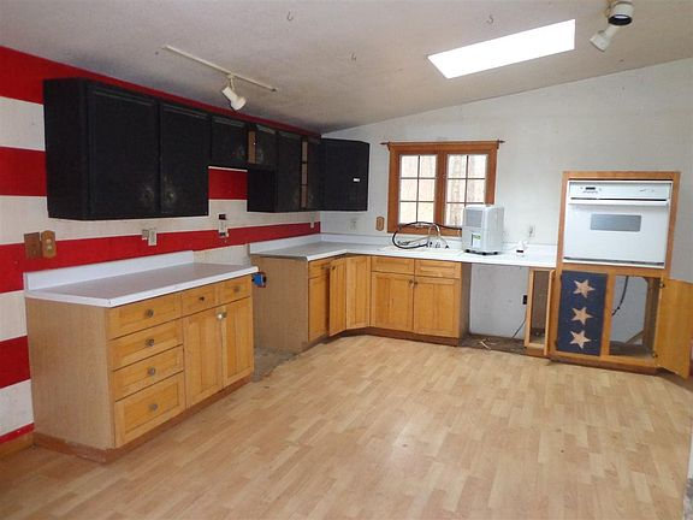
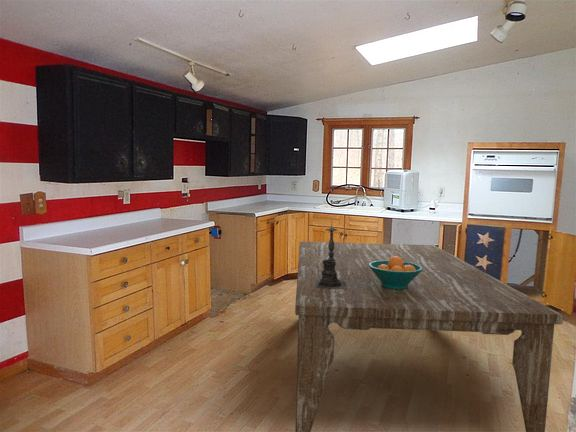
+ dining table [294,240,564,432]
+ fruit bowl [369,256,423,289]
+ candle holder [316,218,347,289]
